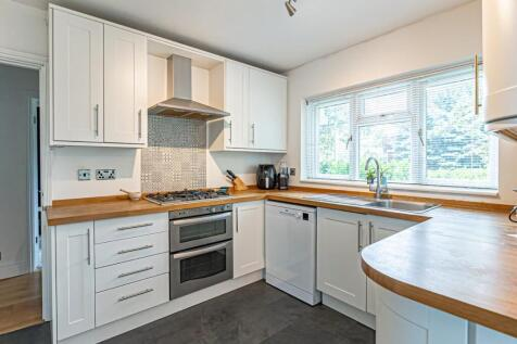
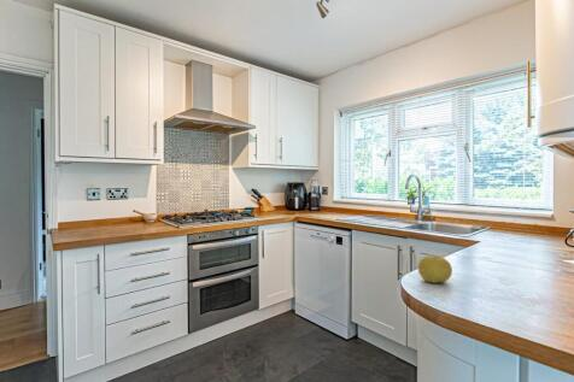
+ fruit [417,254,453,284]
